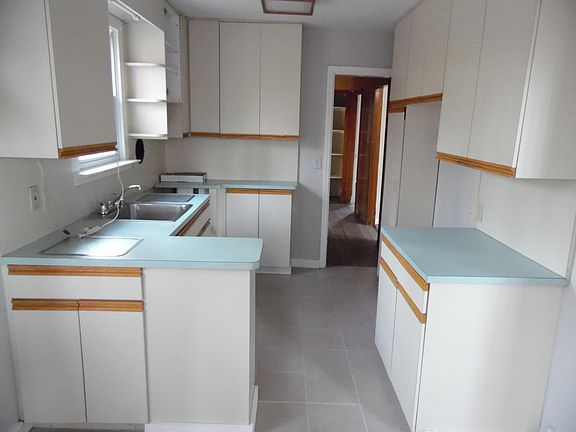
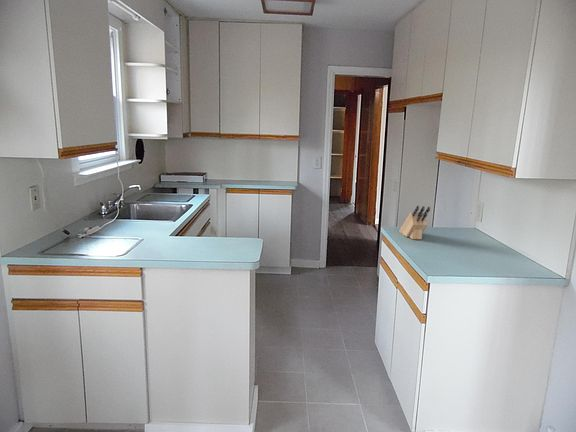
+ knife block [398,205,431,240]
